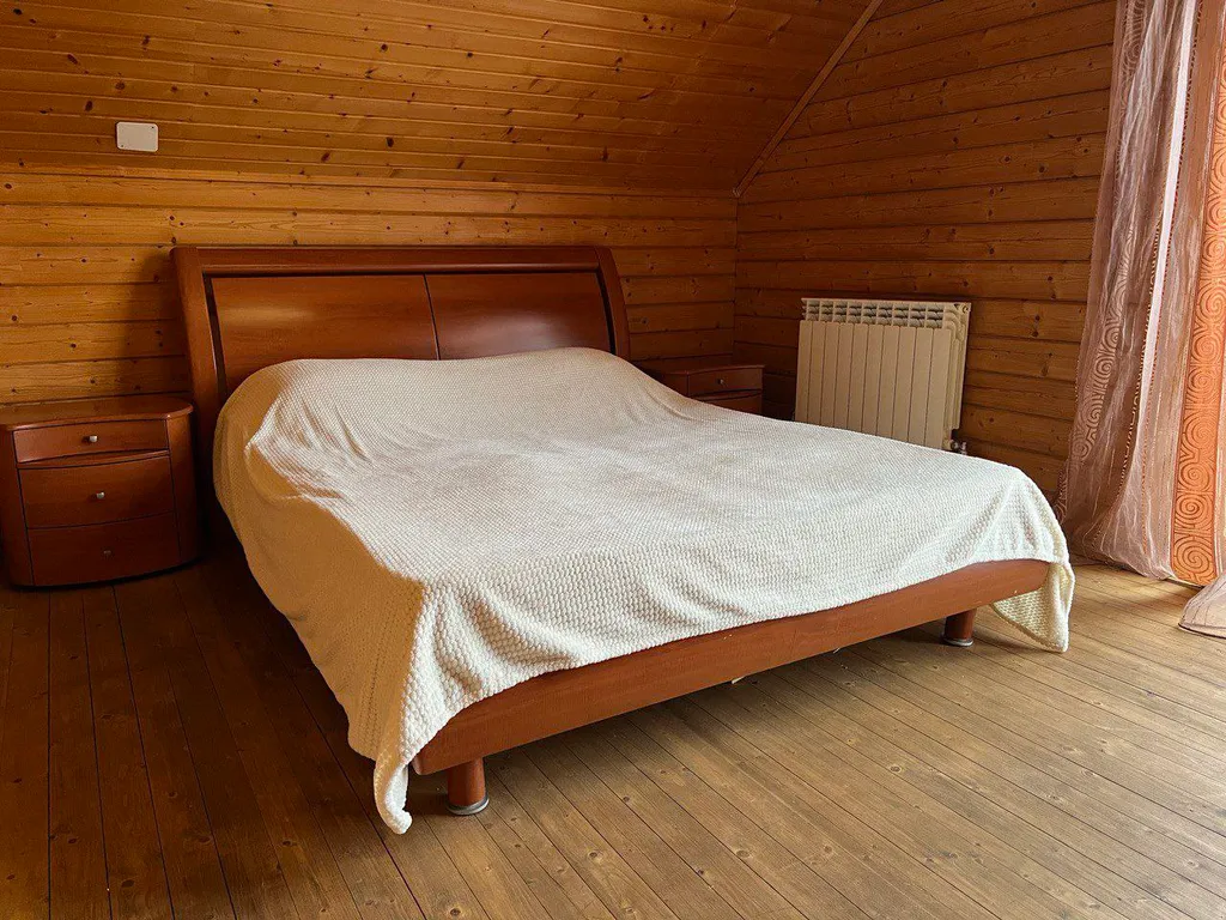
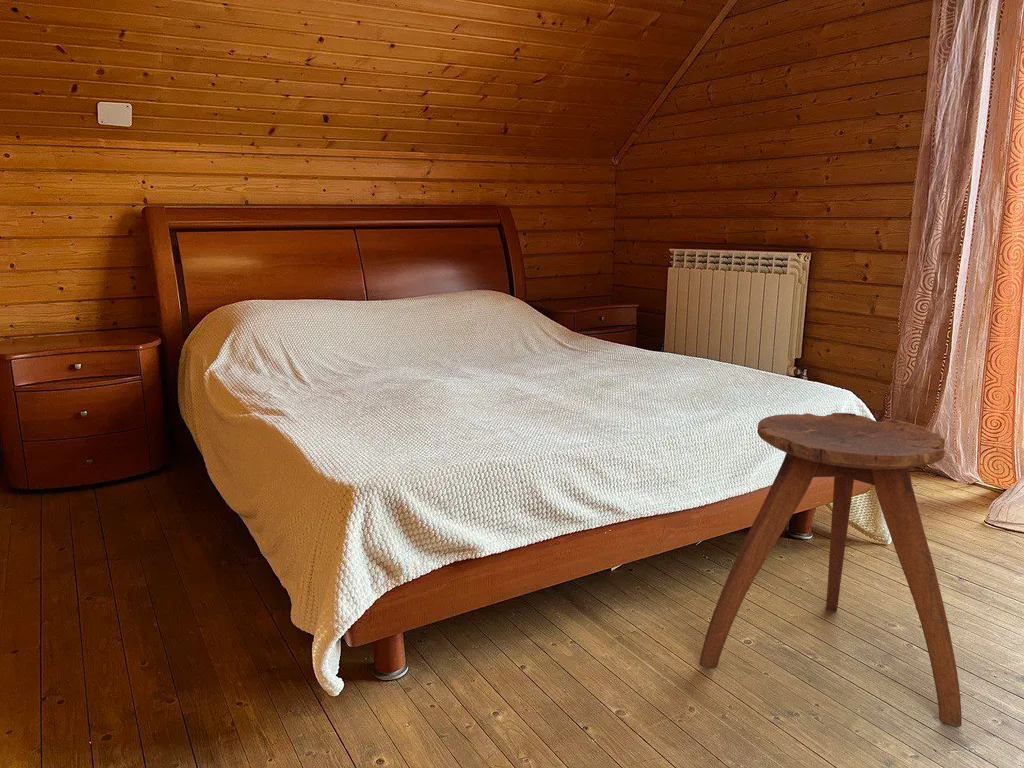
+ stool [699,412,963,728]
